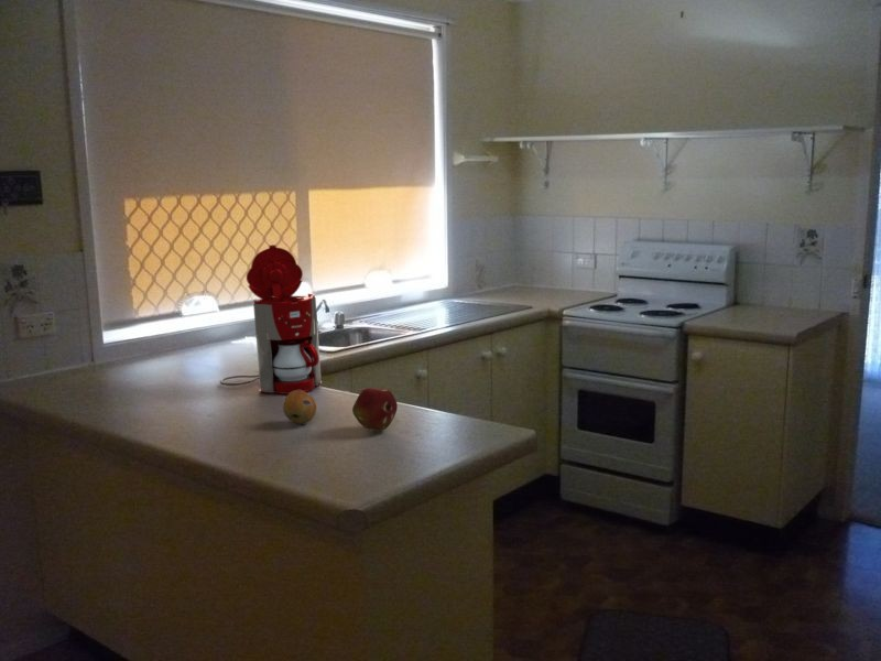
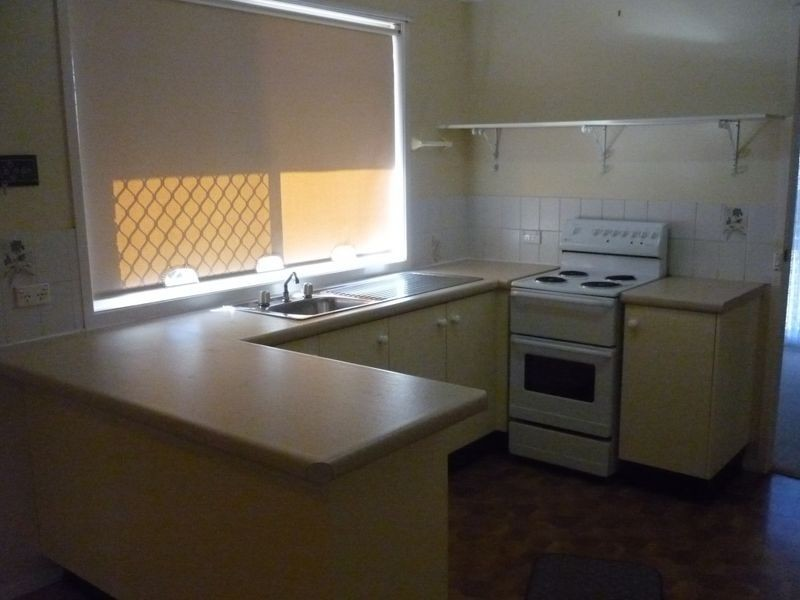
- coffee maker [219,243,323,395]
- fruit [351,387,399,431]
- fruit [282,390,317,425]
